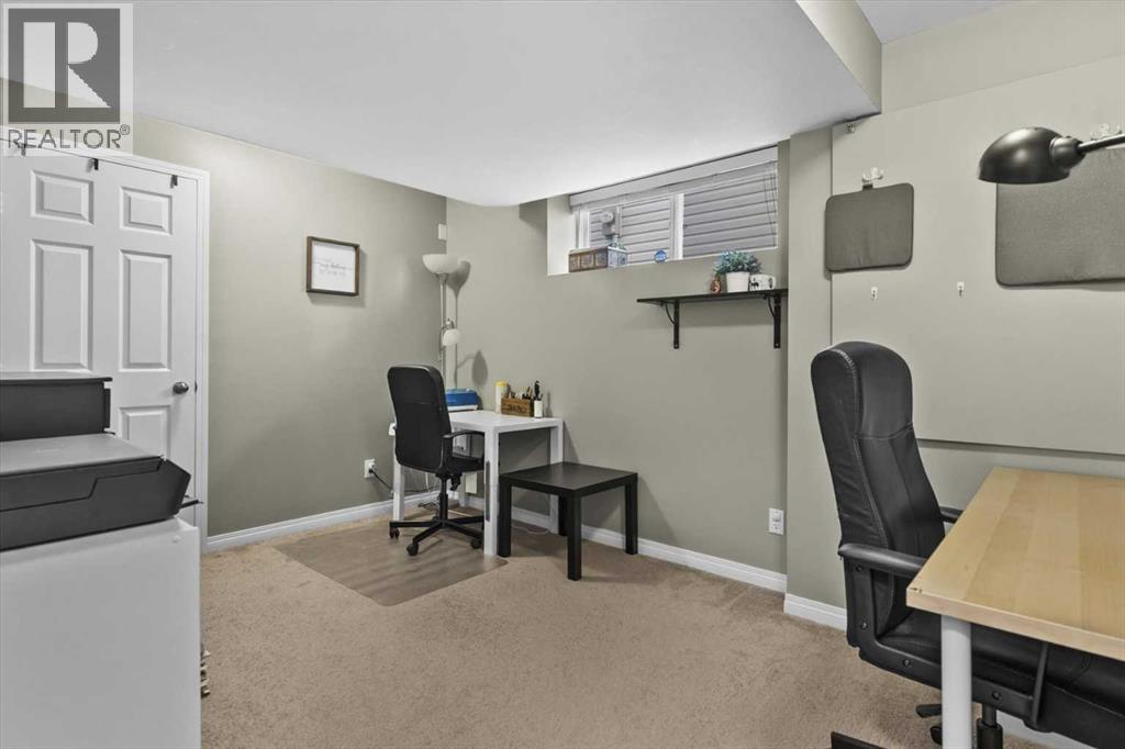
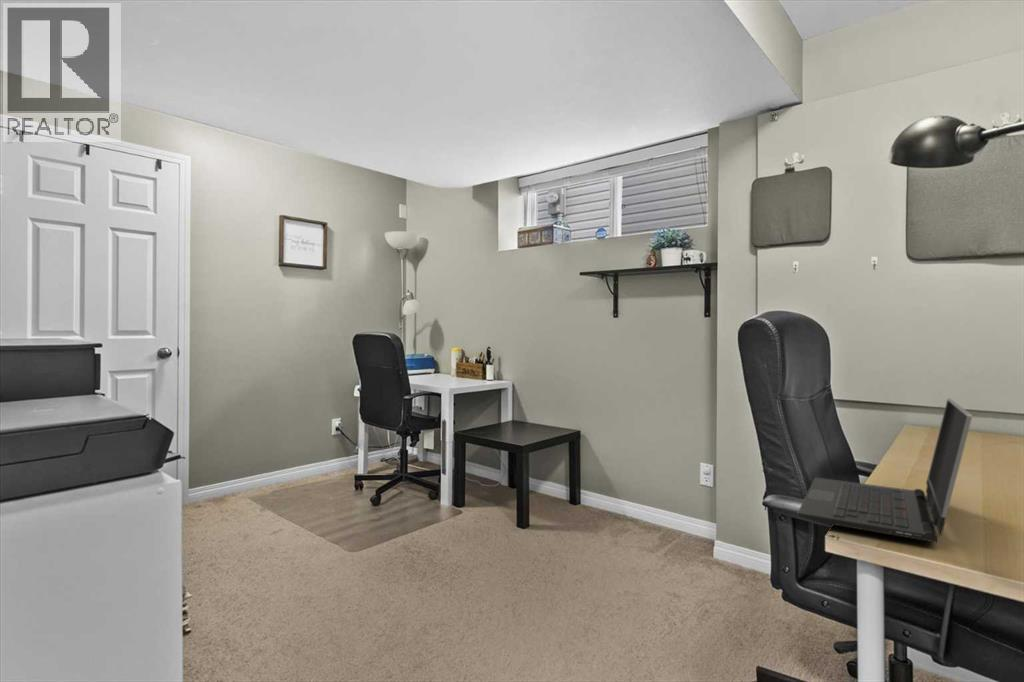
+ laptop computer [797,397,973,544]
